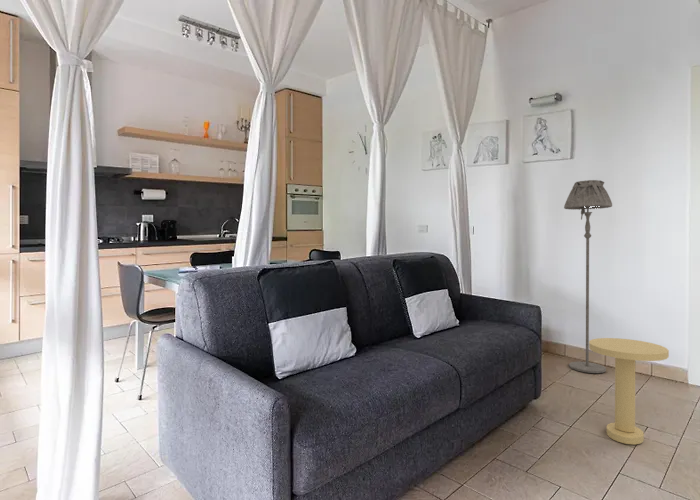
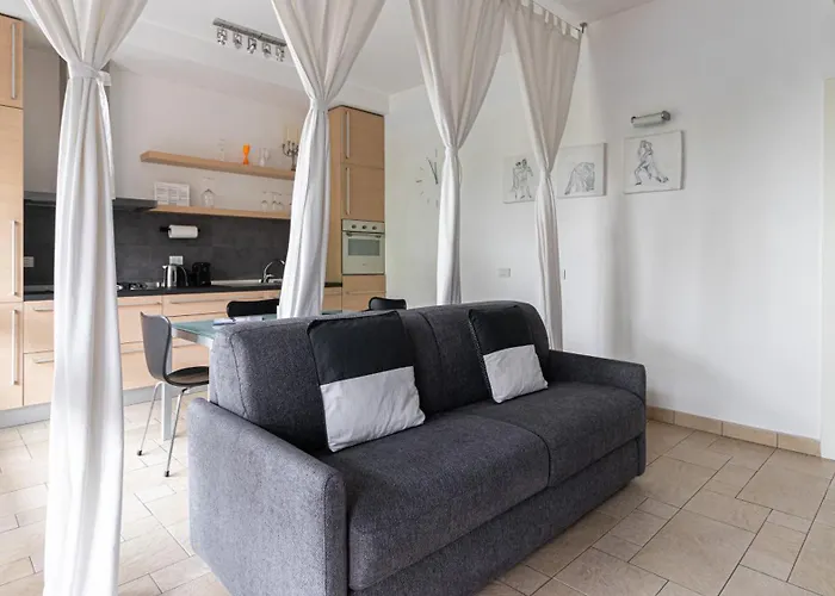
- side table [589,337,670,445]
- floor lamp [563,179,613,374]
